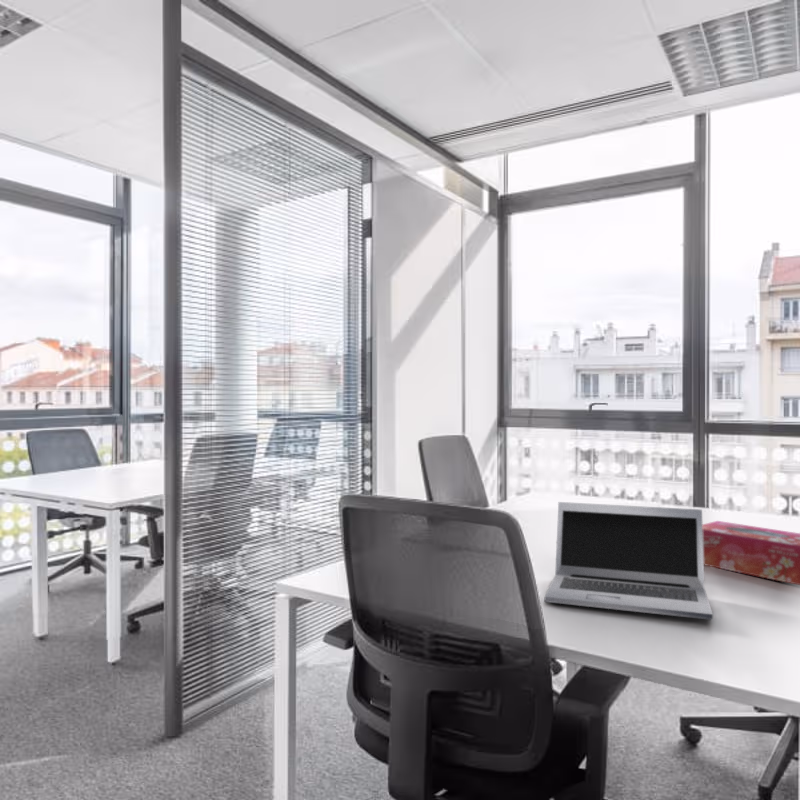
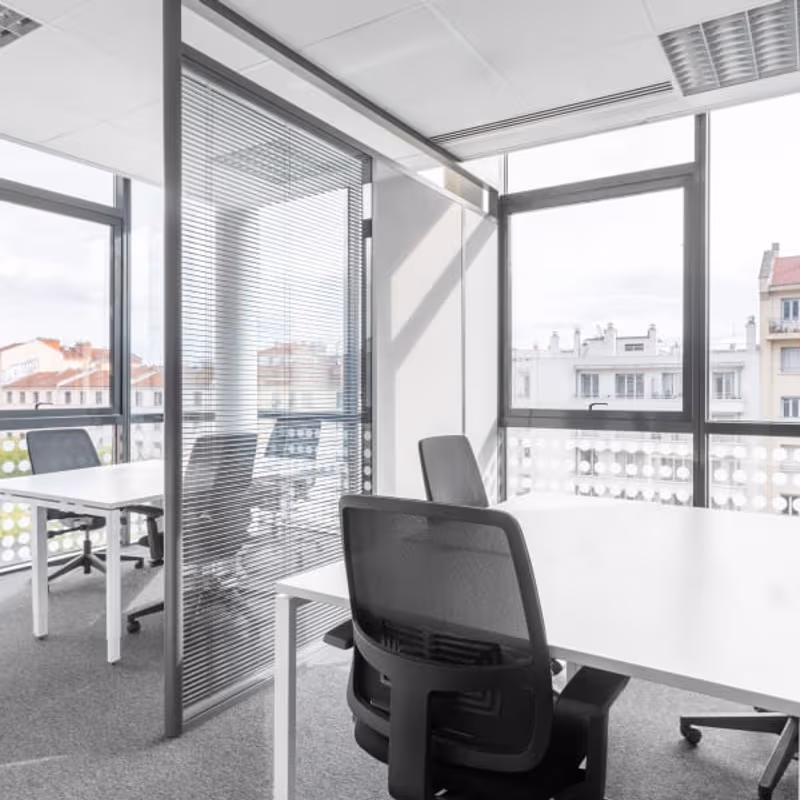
- tissue box [702,520,800,586]
- laptop [544,501,714,621]
